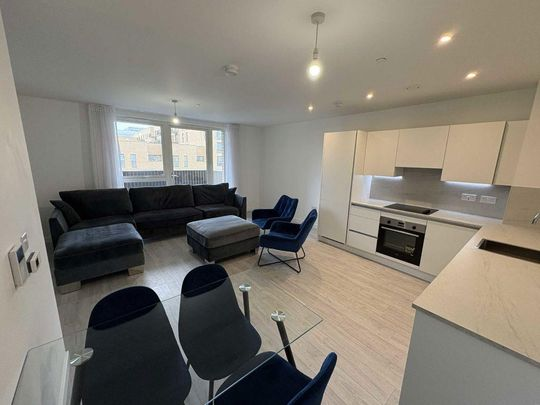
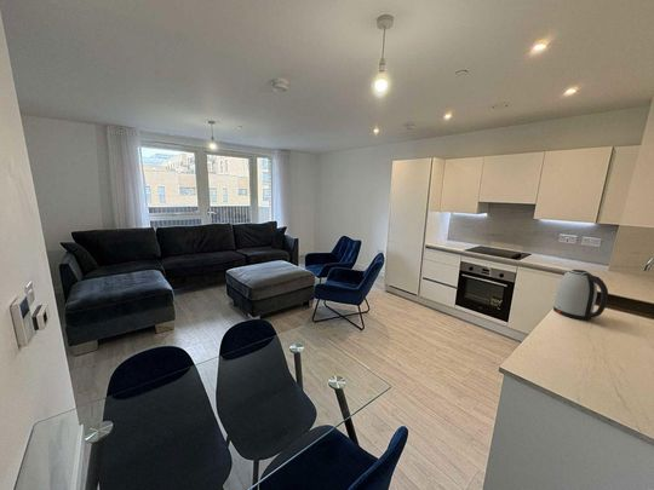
+ kettle [552,269,609,321]
